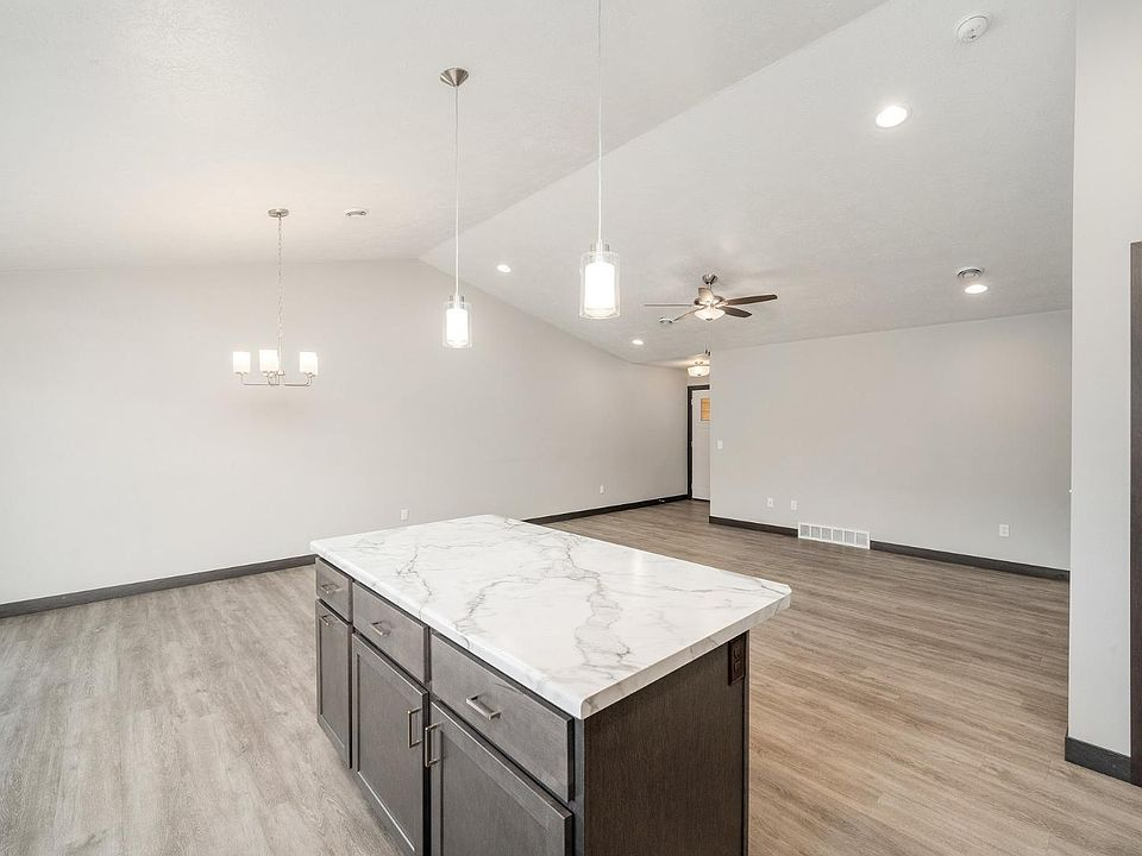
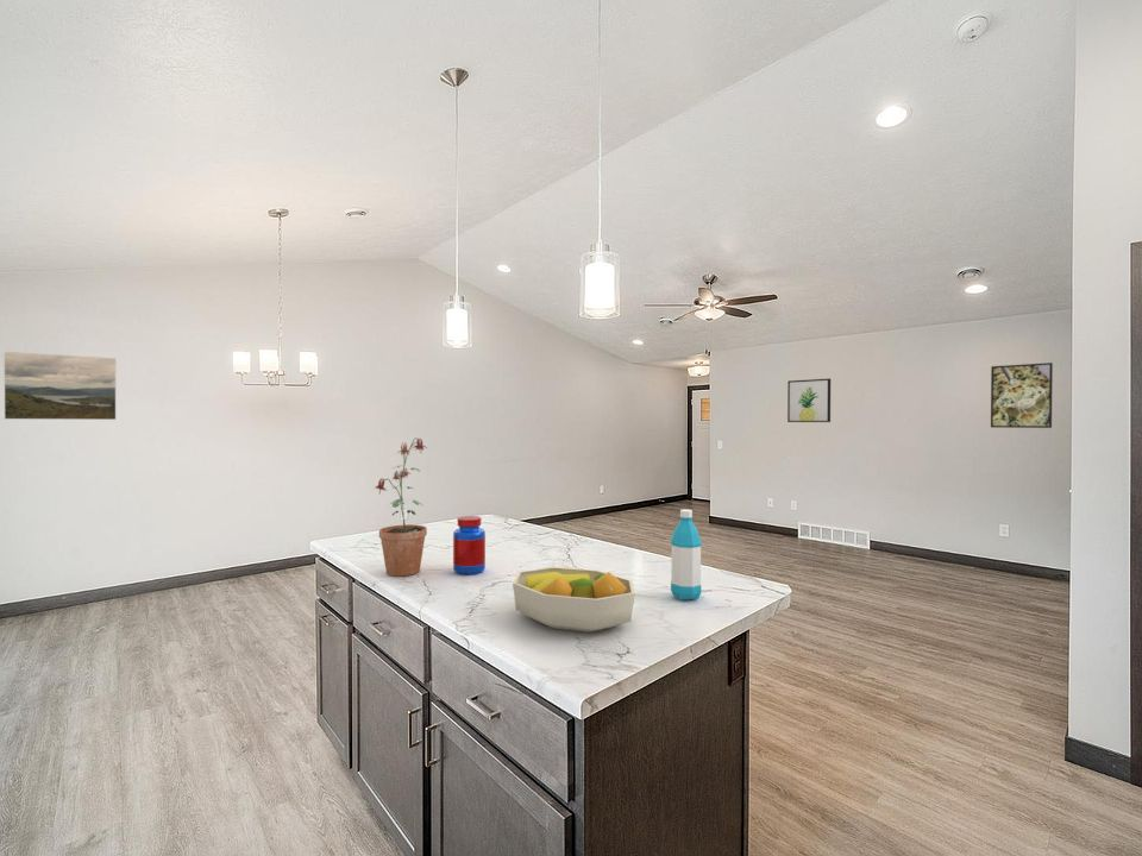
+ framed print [990,361,1054,429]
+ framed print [2,351,118,421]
+ fruit bowl [512,566,636,634]
+ wall art [786,378,832,423]
+ potted plant [374,436,428,578]
+ jar [452,515,487,575]
+ water bottle [670,508,703,602]
